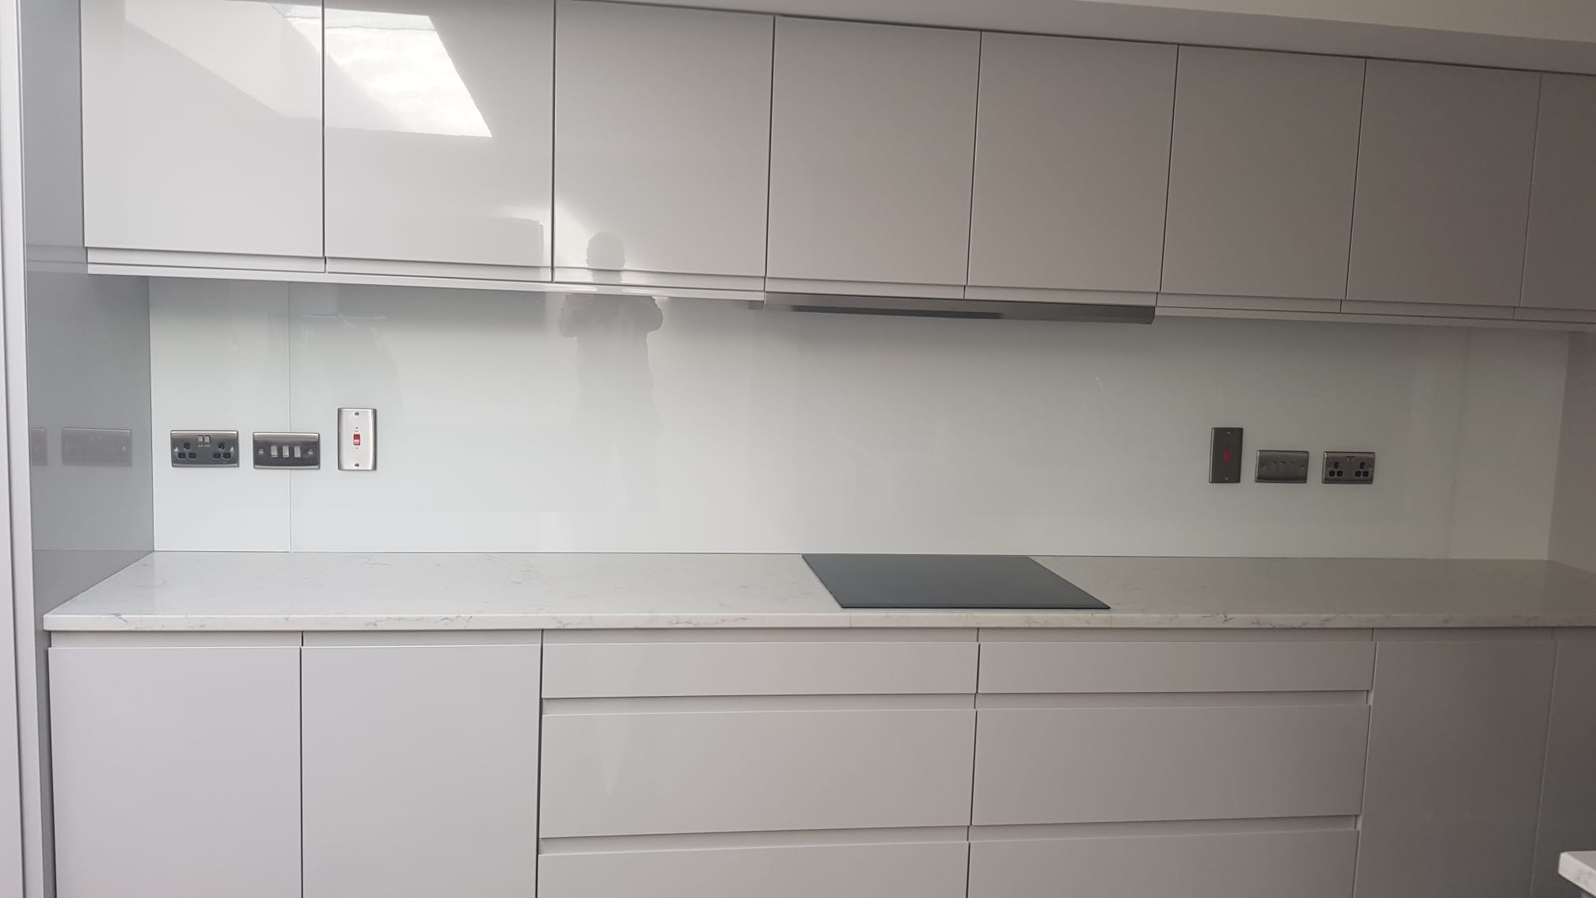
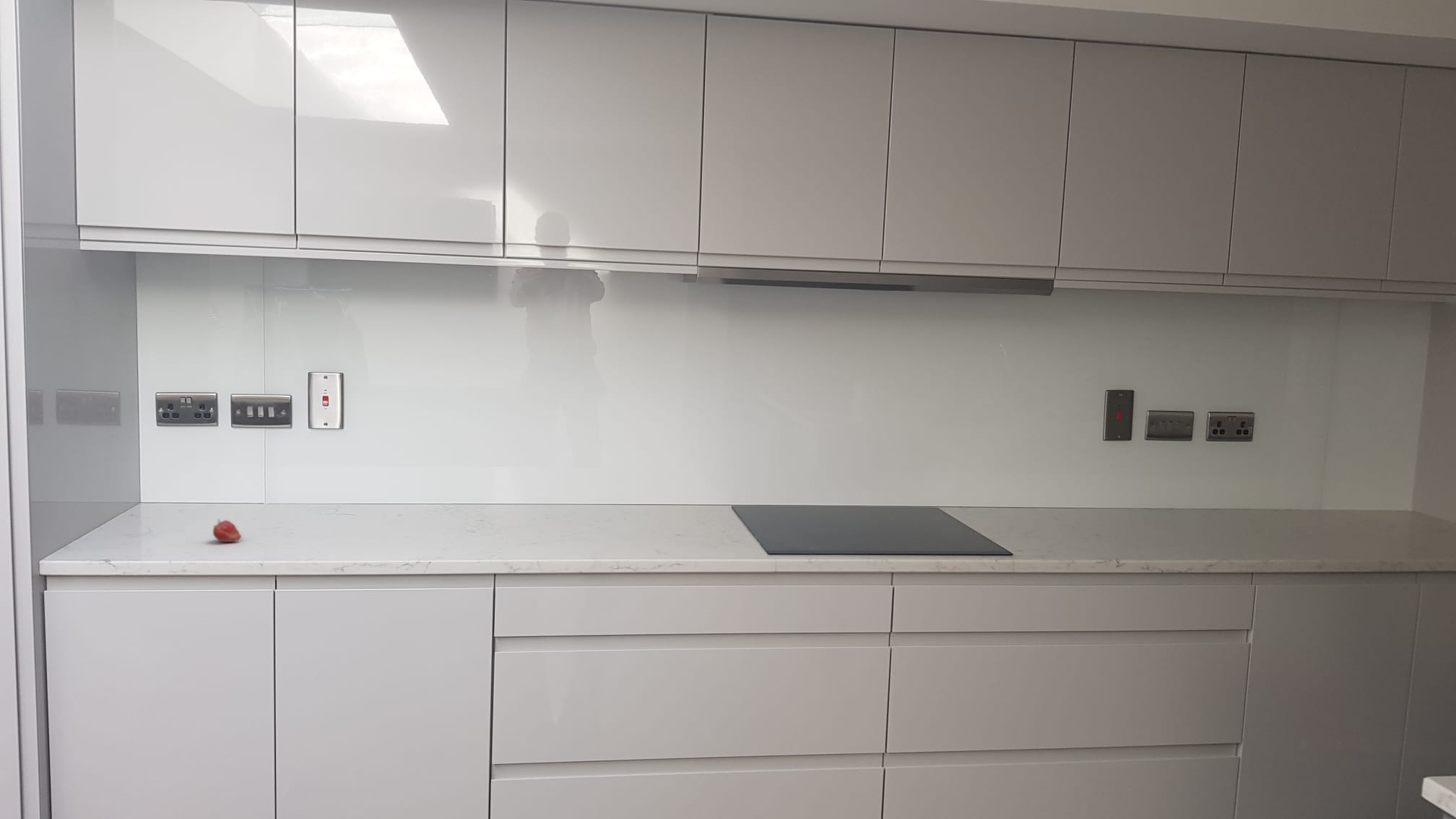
+ fruit [212,518,242,542]
